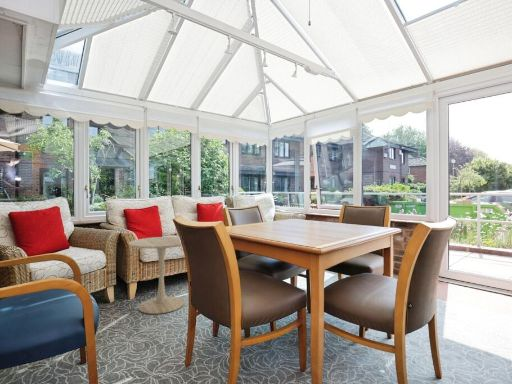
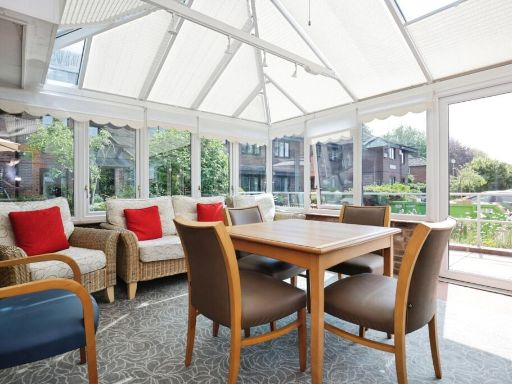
- side table [128,236,185,315]
